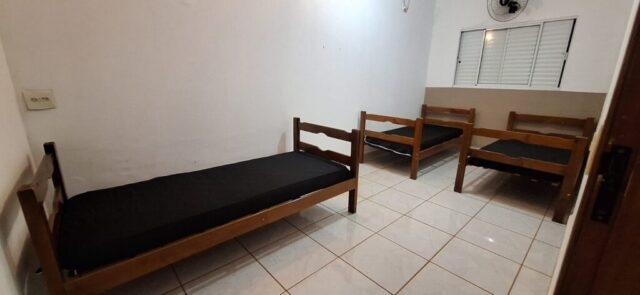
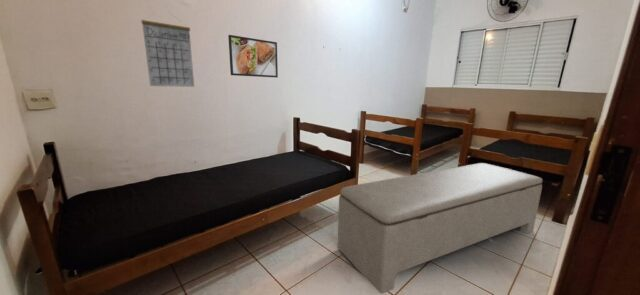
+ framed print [227,34,279,78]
+ bench [337,162,544,295]
+ calendar [141,11,195,88]
